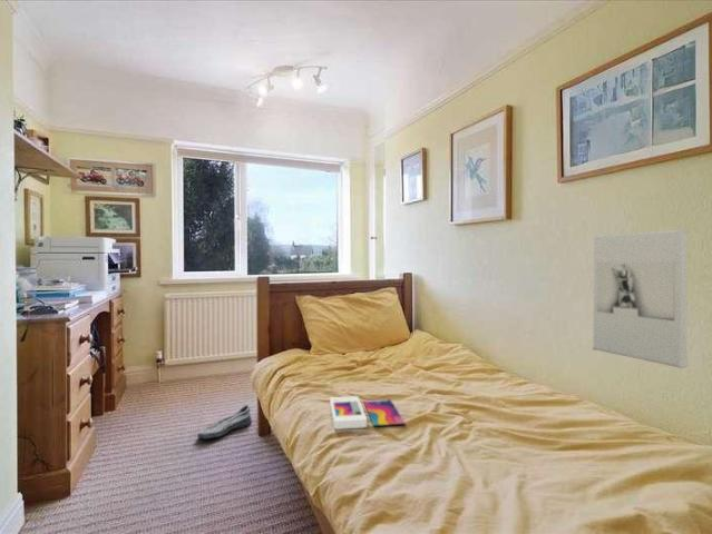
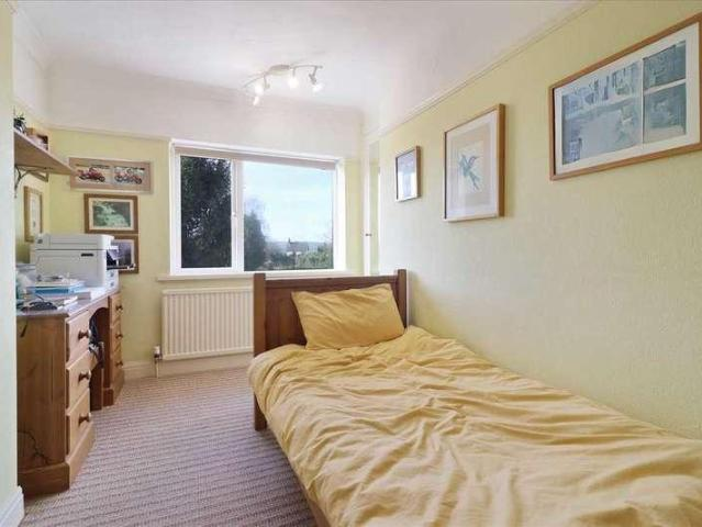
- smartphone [329,395,406,431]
- wall sculpture [592,228,690,369]
- shoe [196,404,253,439]
